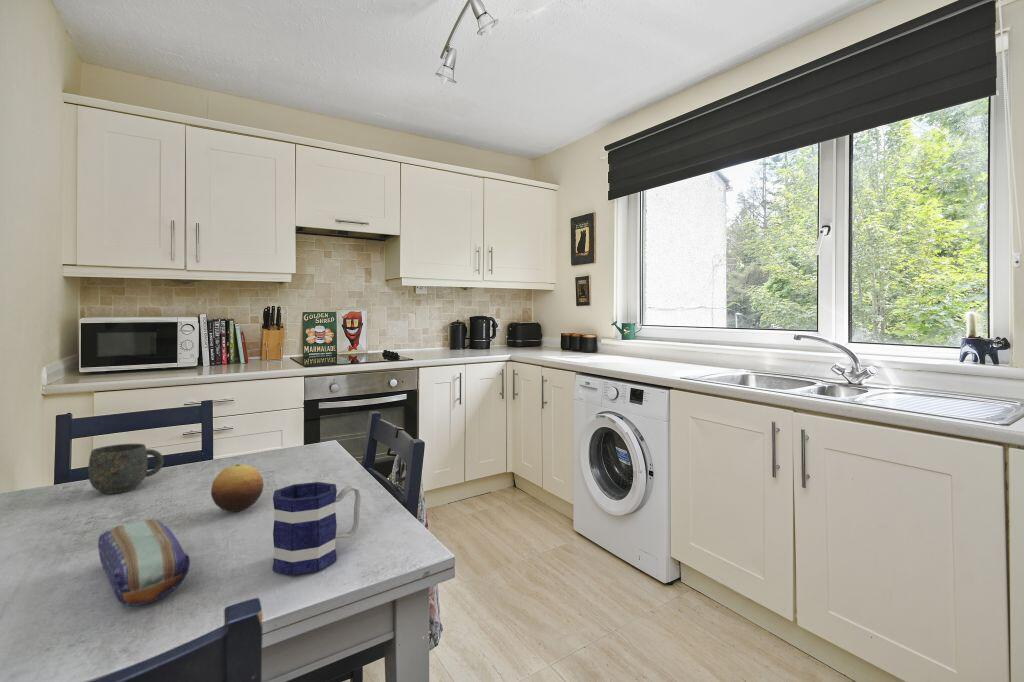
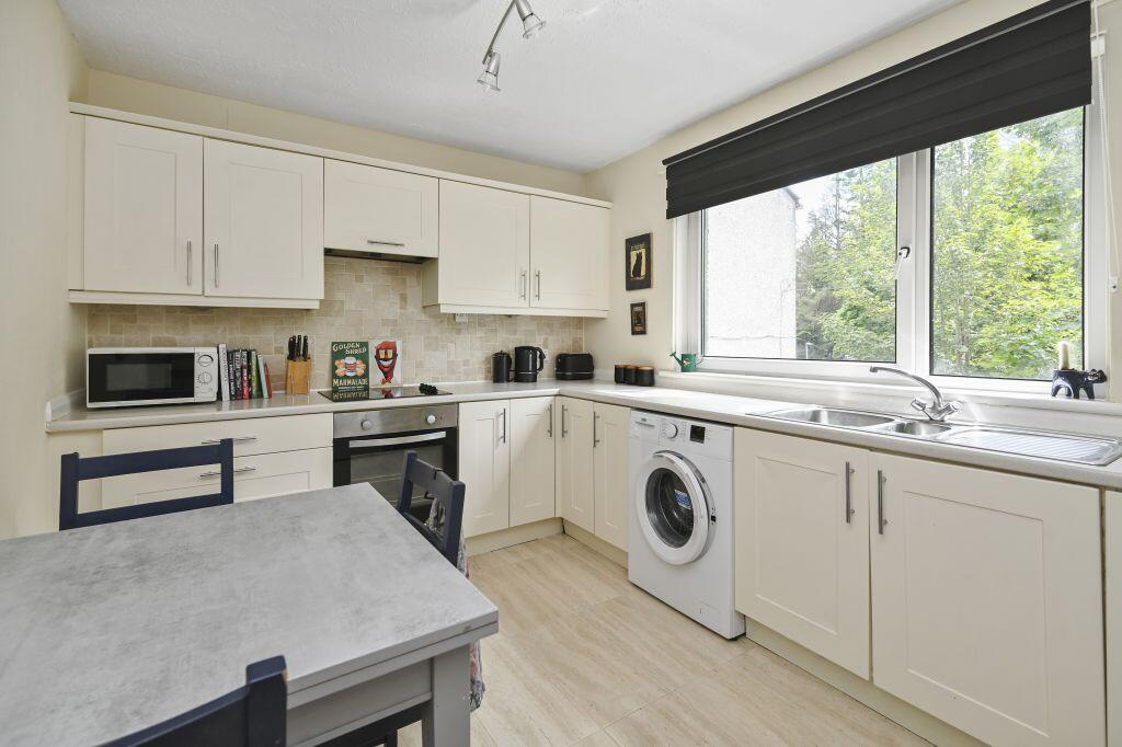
- fruit [210,463,265,513]
- pencil case [97,518,191,607]
- mug [88,443,165,495]
- mug [272,481,363,576]
